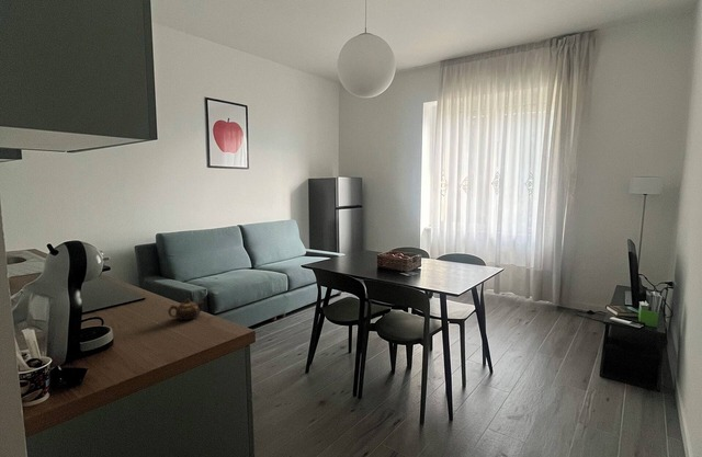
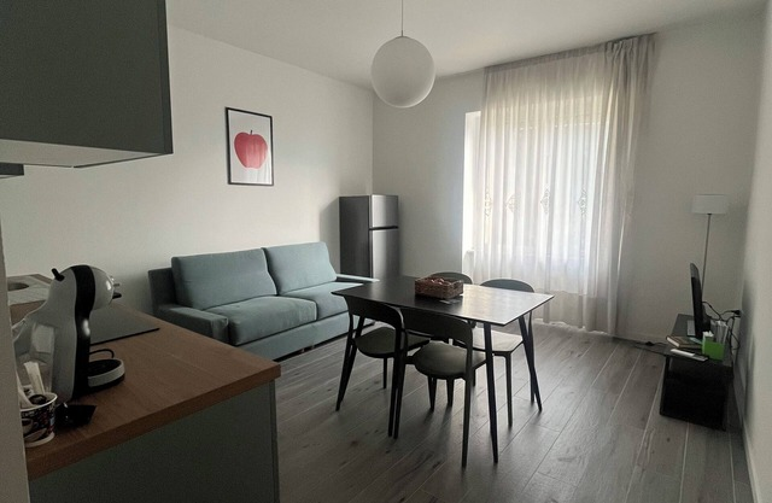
- teapot [167,298,205,321]
